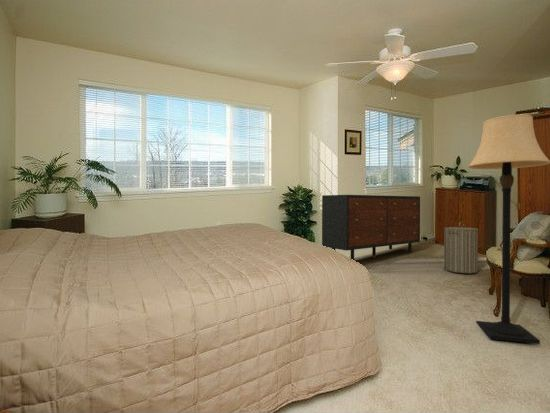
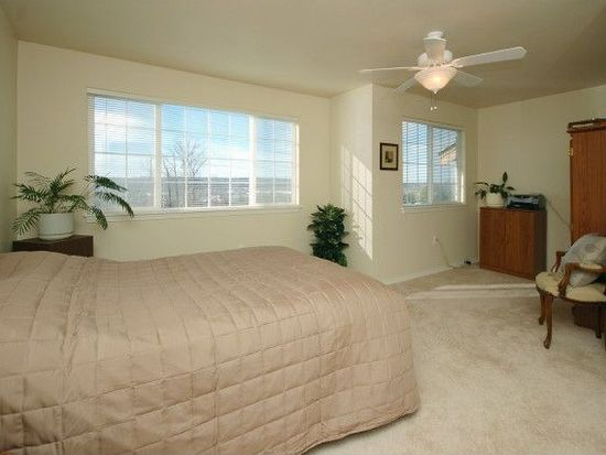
- dresser [321,194,421,261]
- laundry hamper [443,220,479,274]
- lamp [466,114,550,345]
